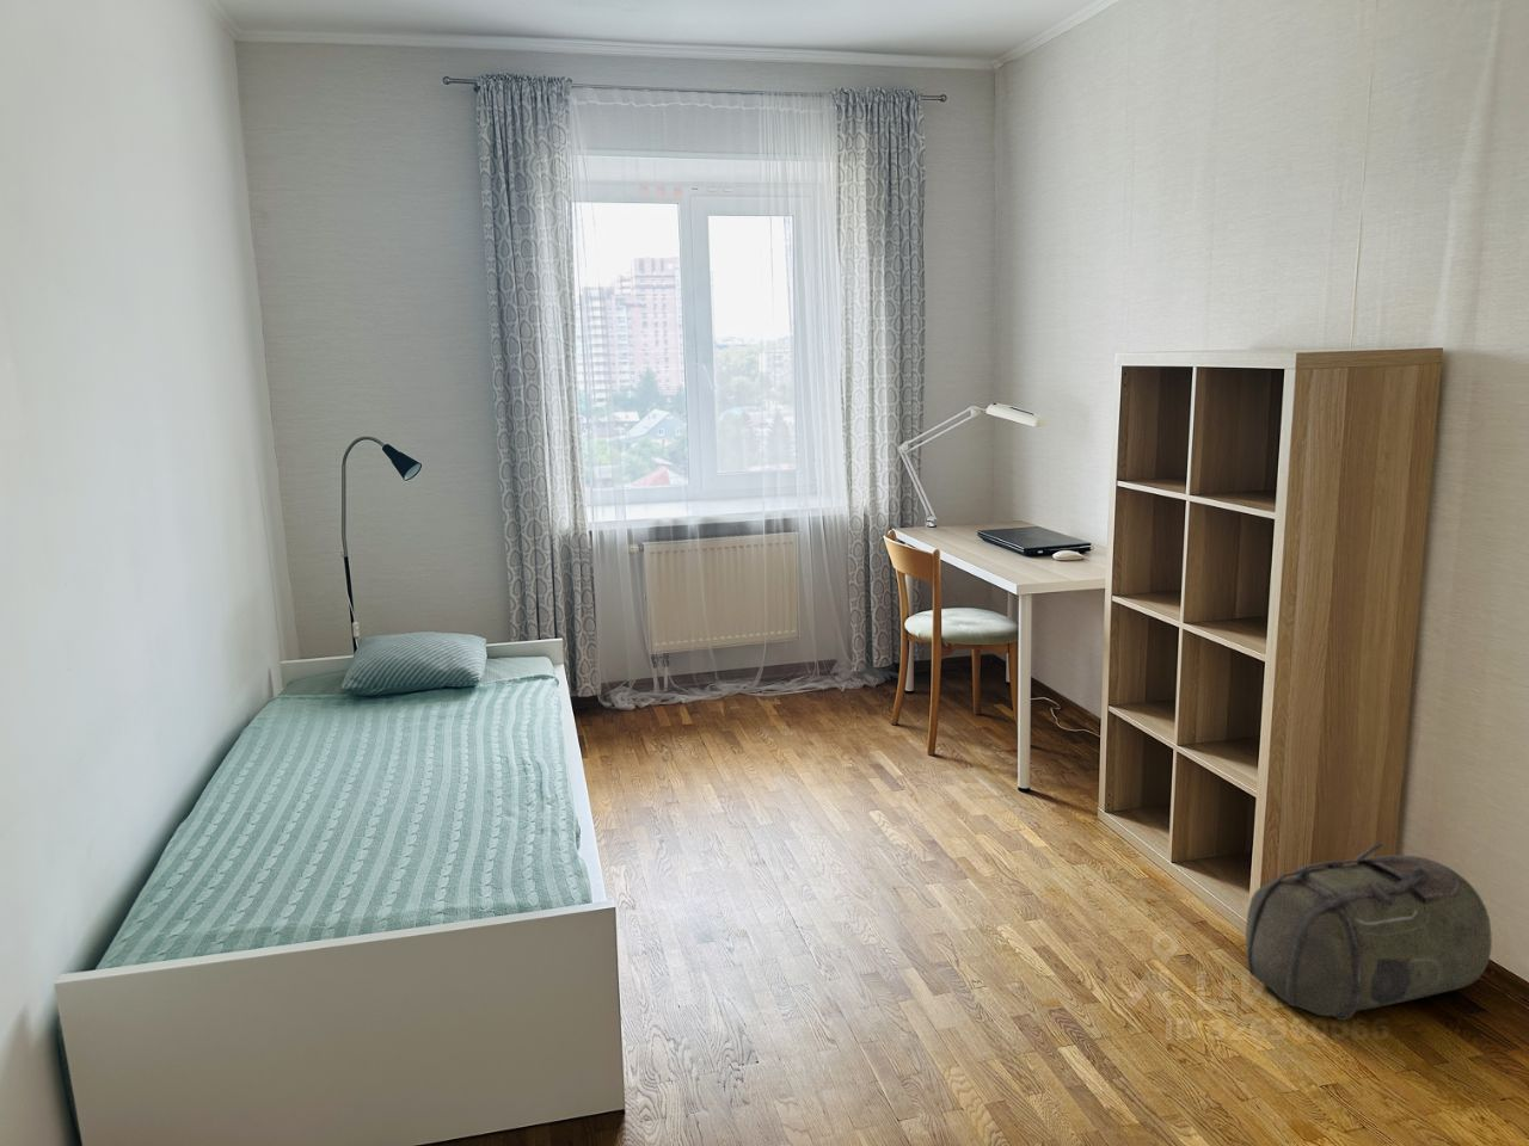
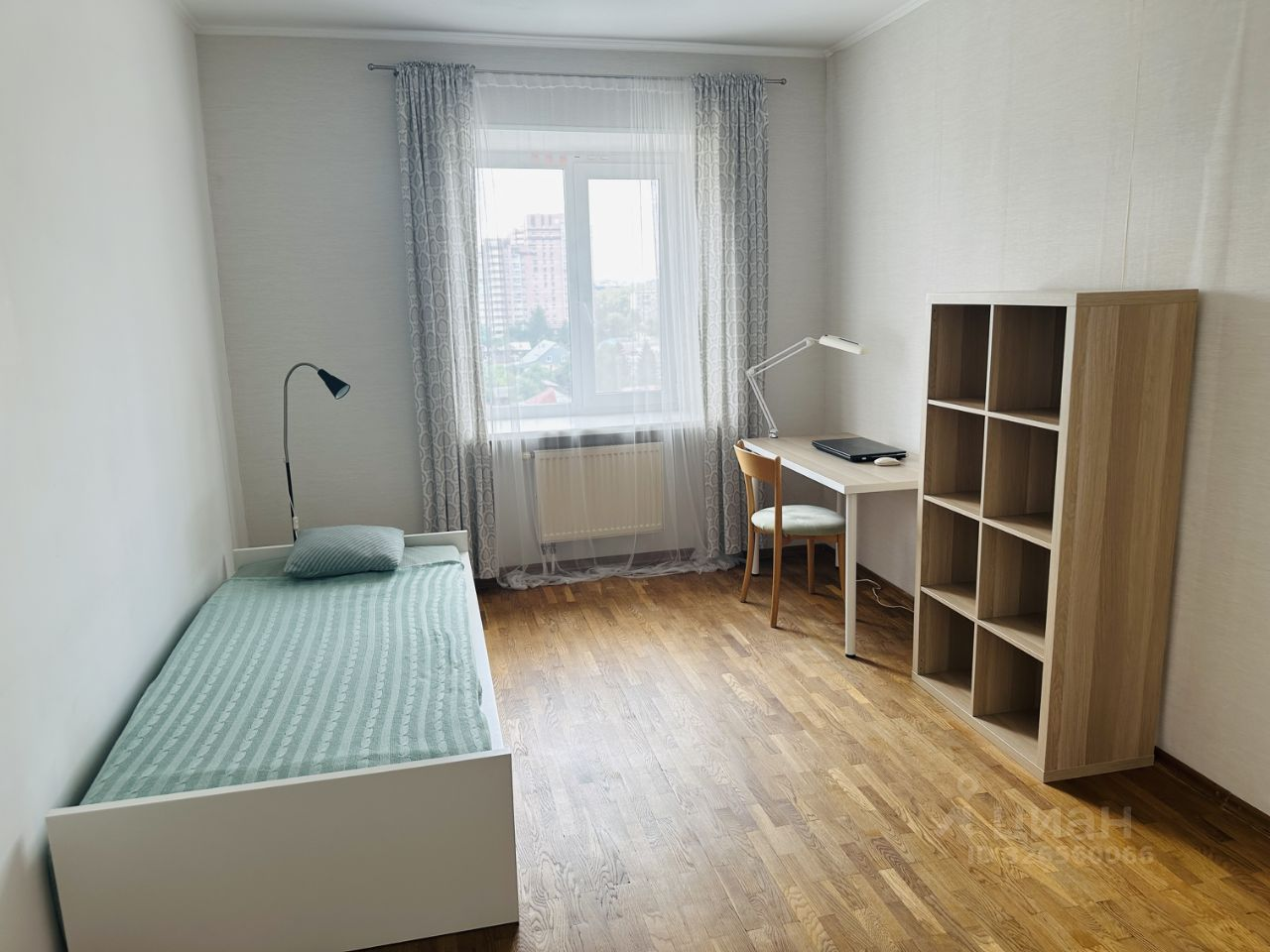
- backpack [1245,841,1493,1022]
